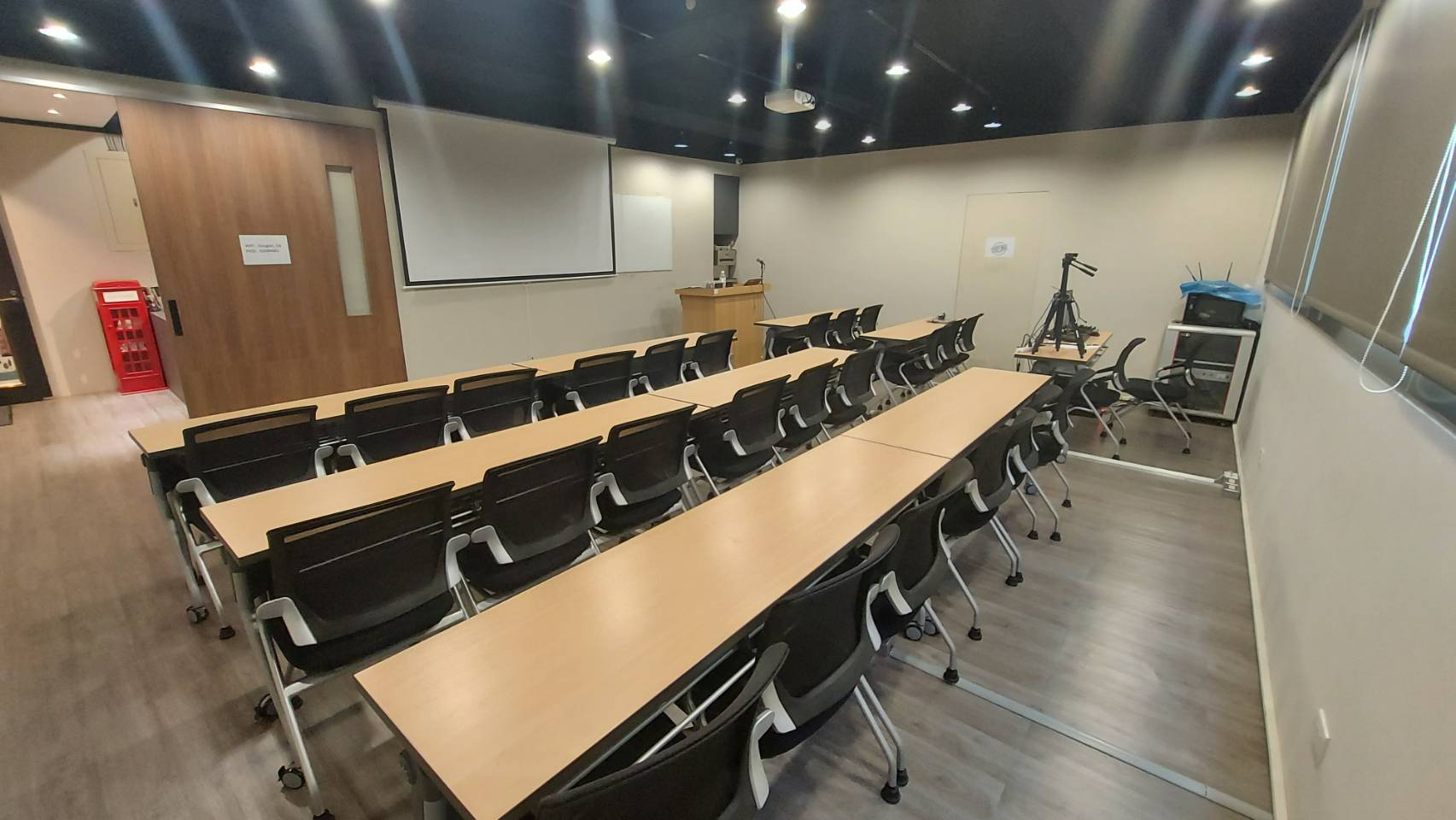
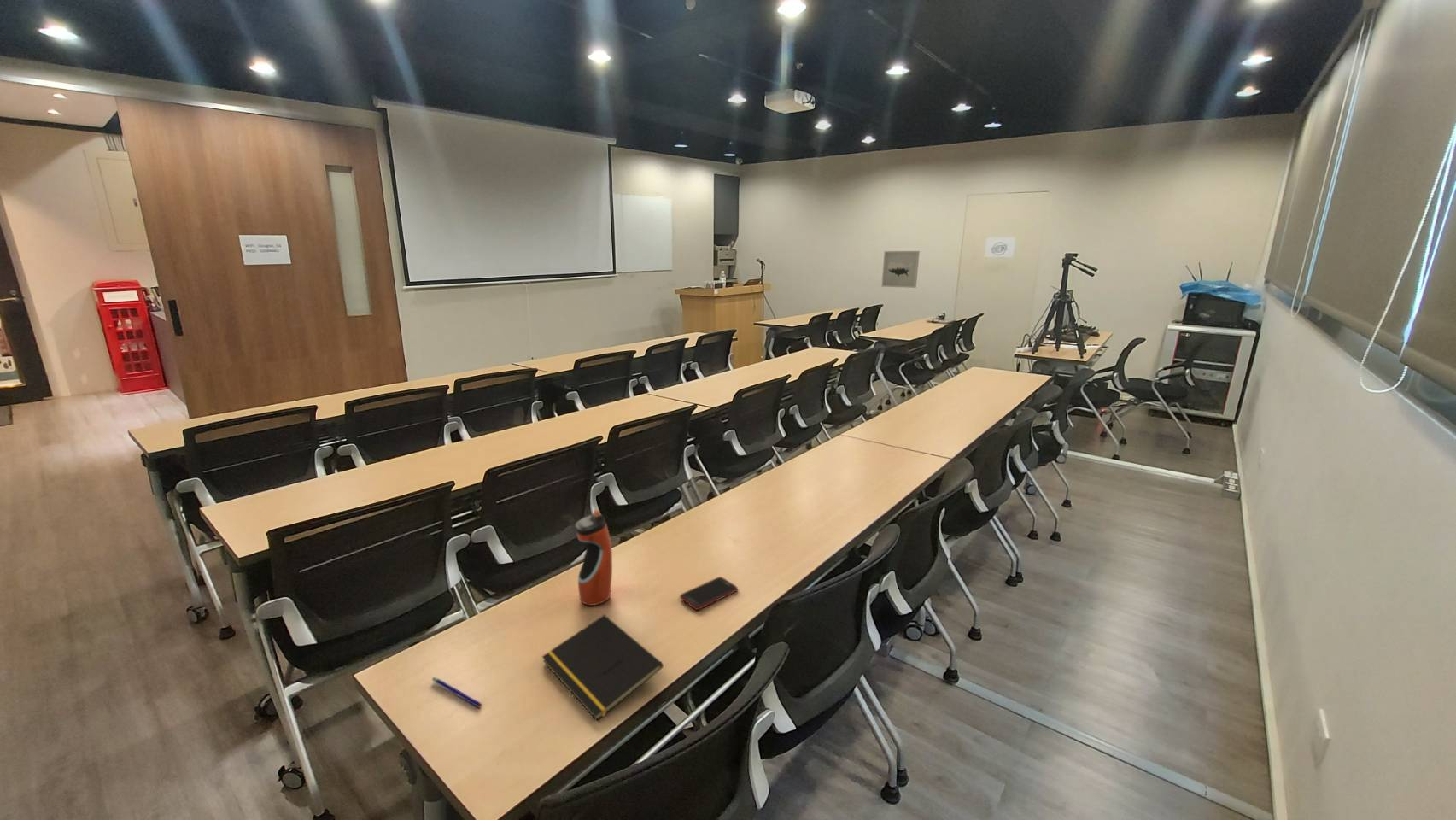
+ notepad [541,613,664,721]
+ wall art [880,250,921,289]
+ water bottle [574,508,613,606]
+ cell phone [679,576,739,611]
+ pen [431,677,482,709]
